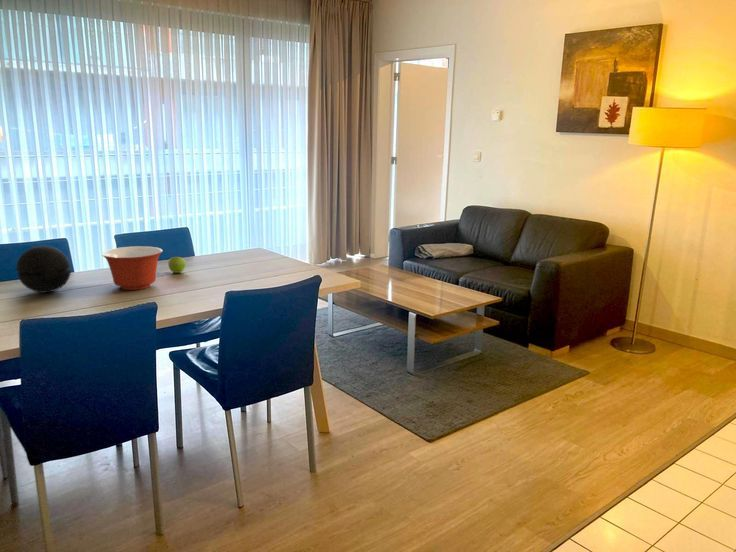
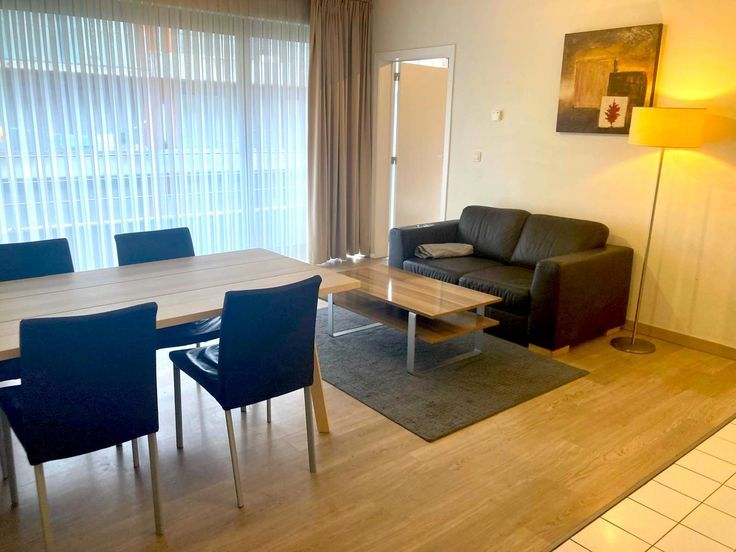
- fruit [167,256,186,274]
- decorative orb [15,245,72,294]
- mixing bowl [101,245,163,291]
